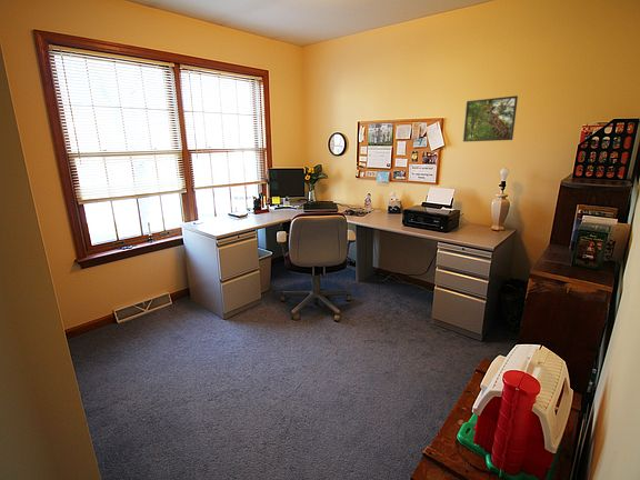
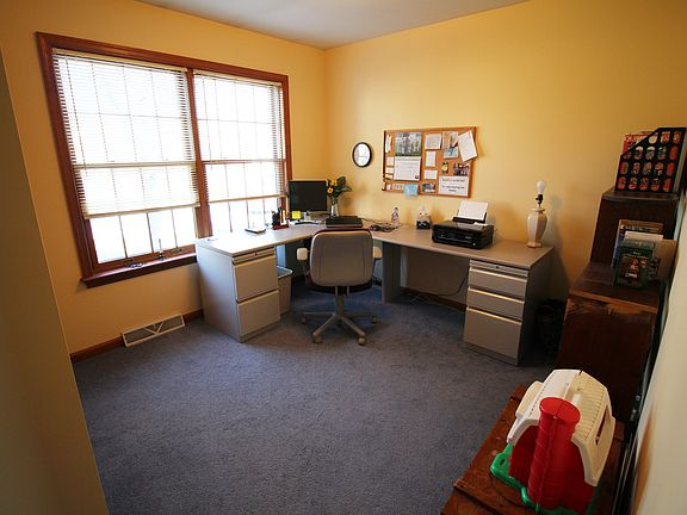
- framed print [462,94,519,143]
